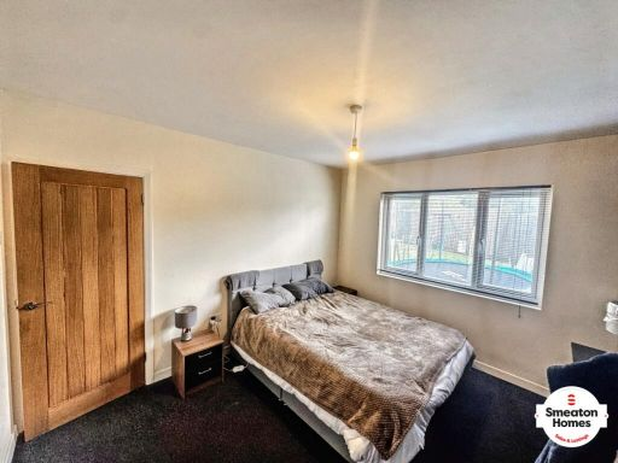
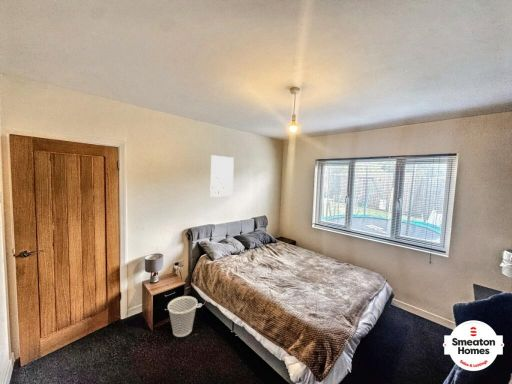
+ wastebasket [167,295,198,338]
+ wall art [209,154,235,198]
